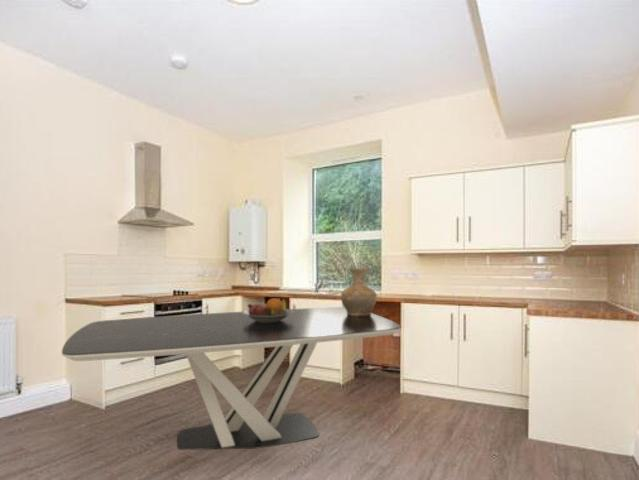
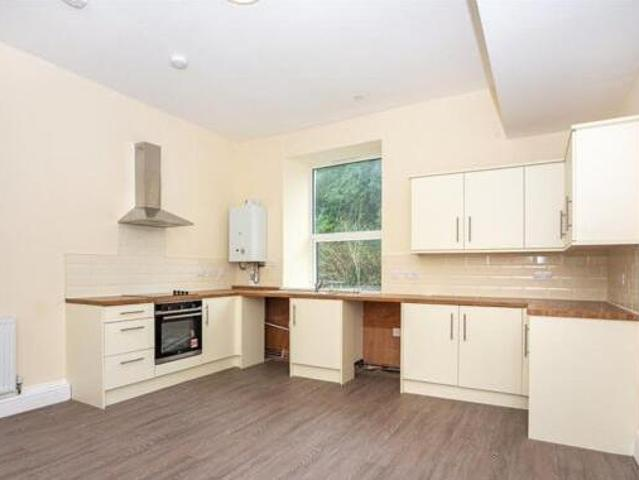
- dining table [61,306,402,451]
- vase [340,267,378,317]
- fruit bowl [242,297,293,323]
